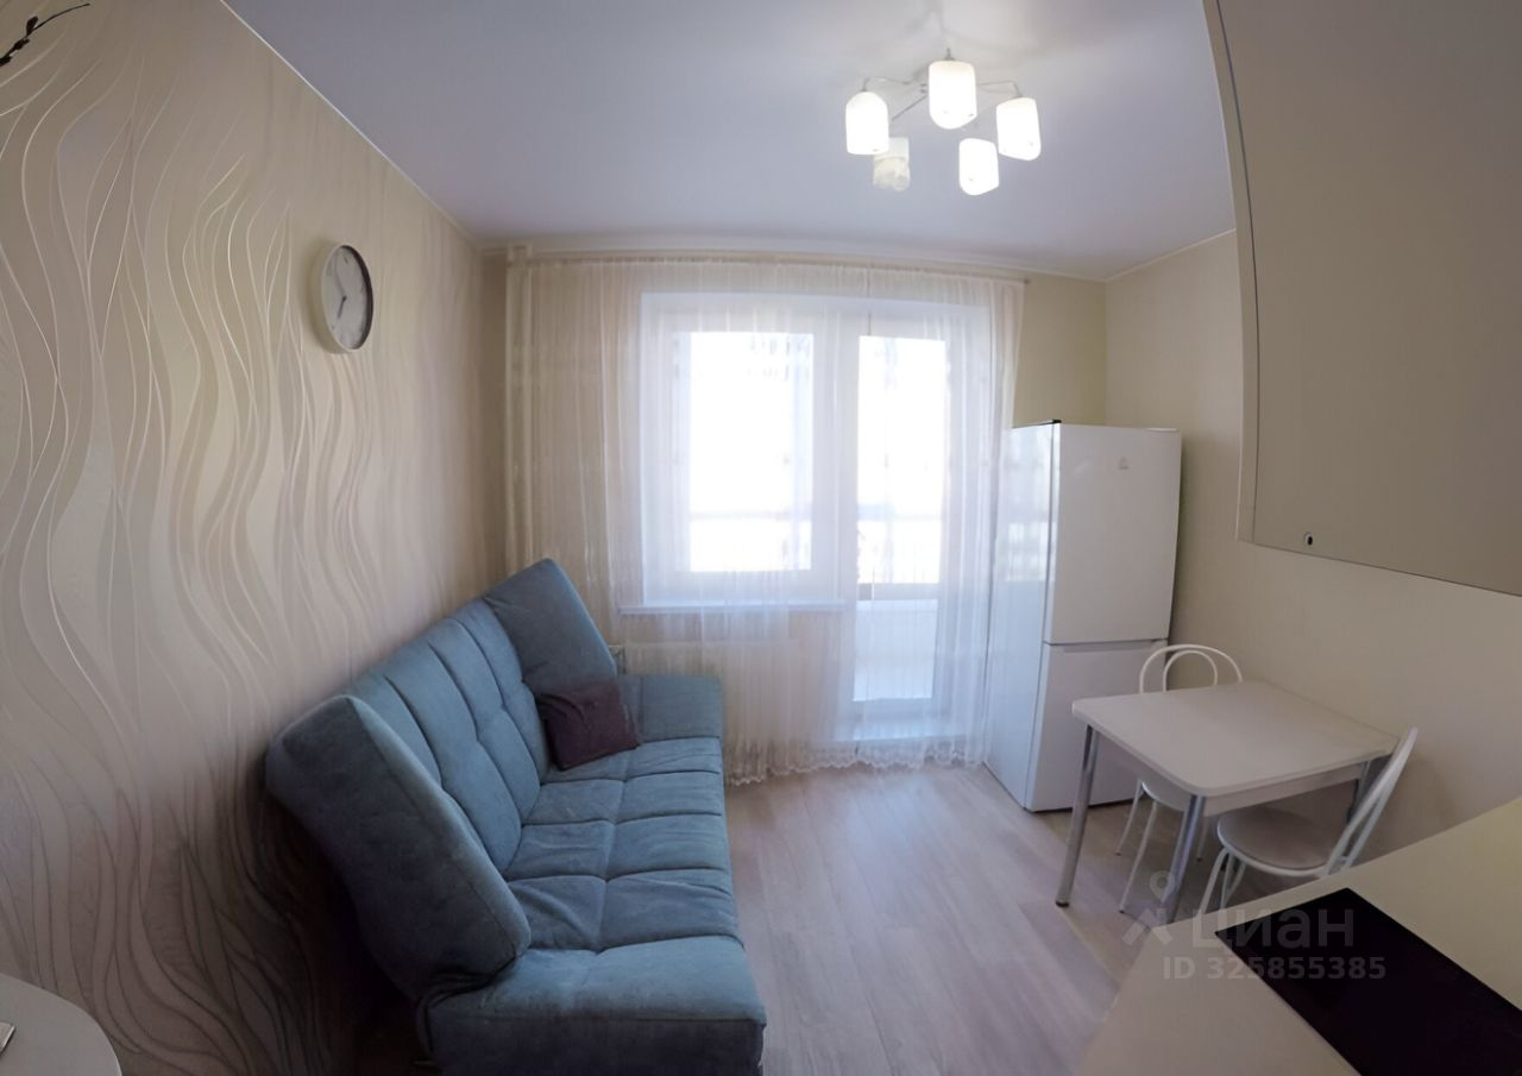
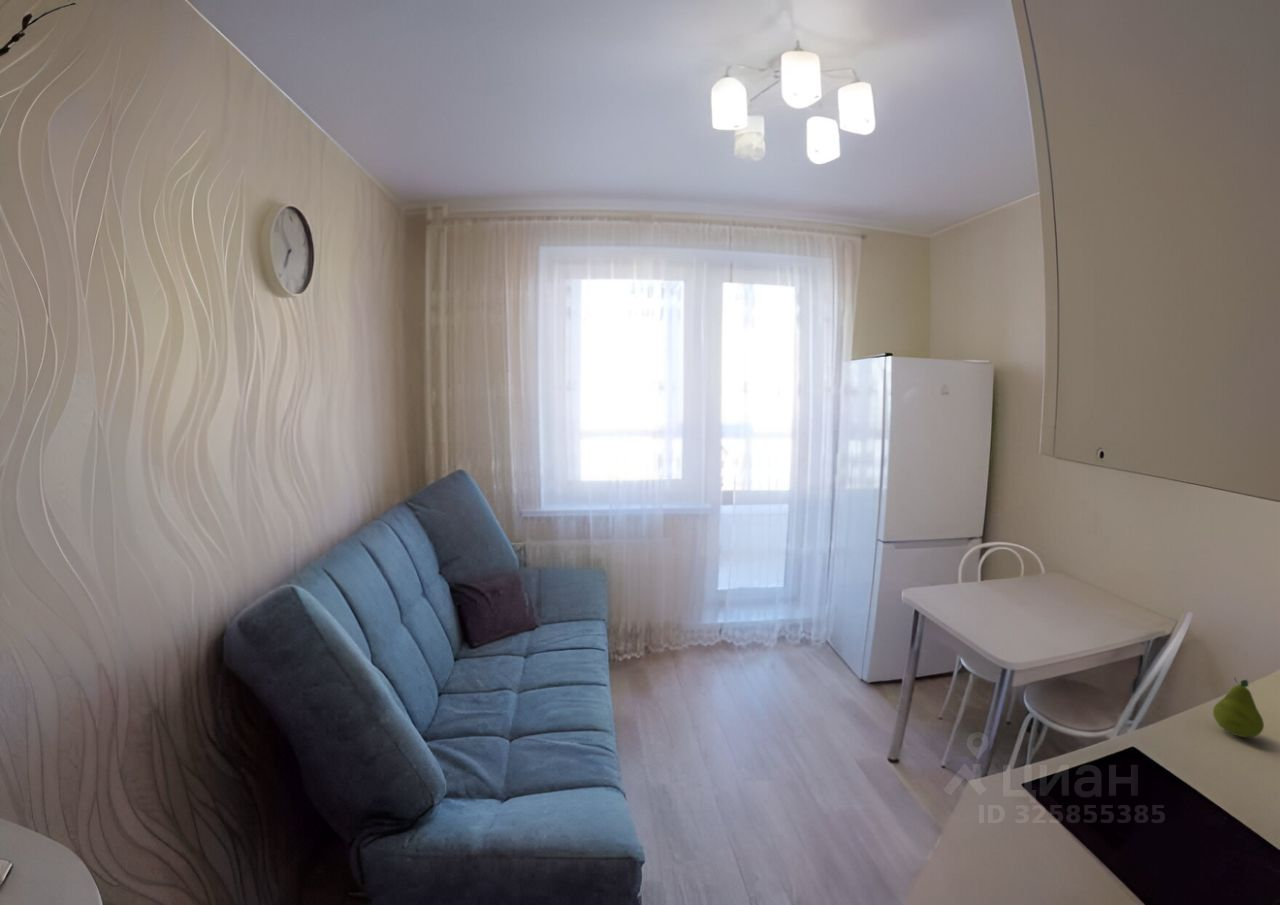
+ fruit [1212,677,1265,738]
